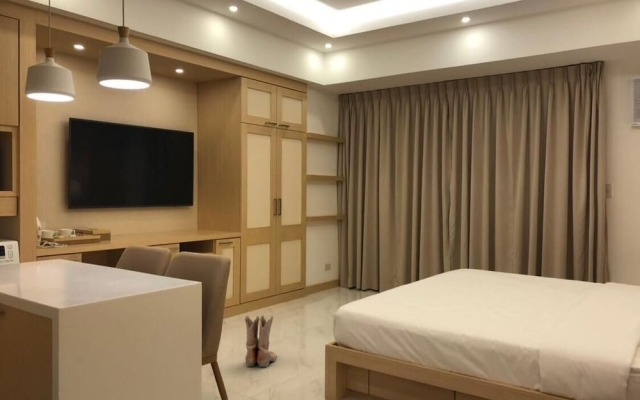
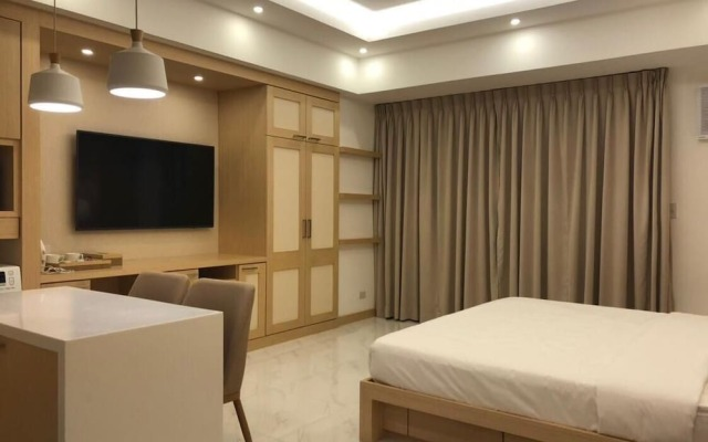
- boots [244,314,278,368]
